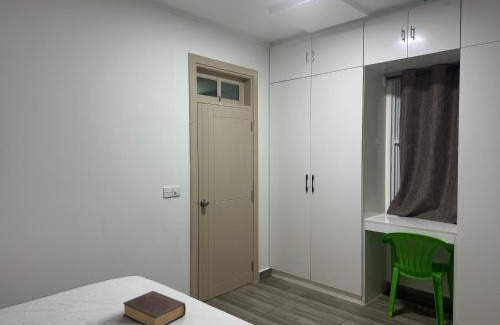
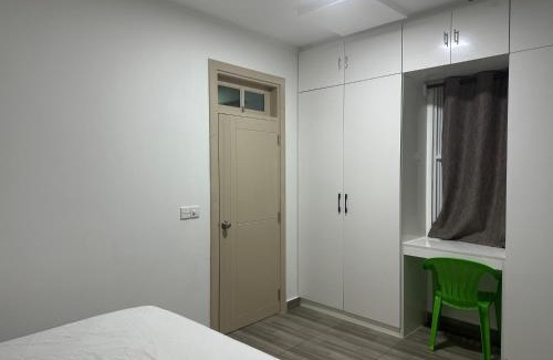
- book [122,290,187,325]
